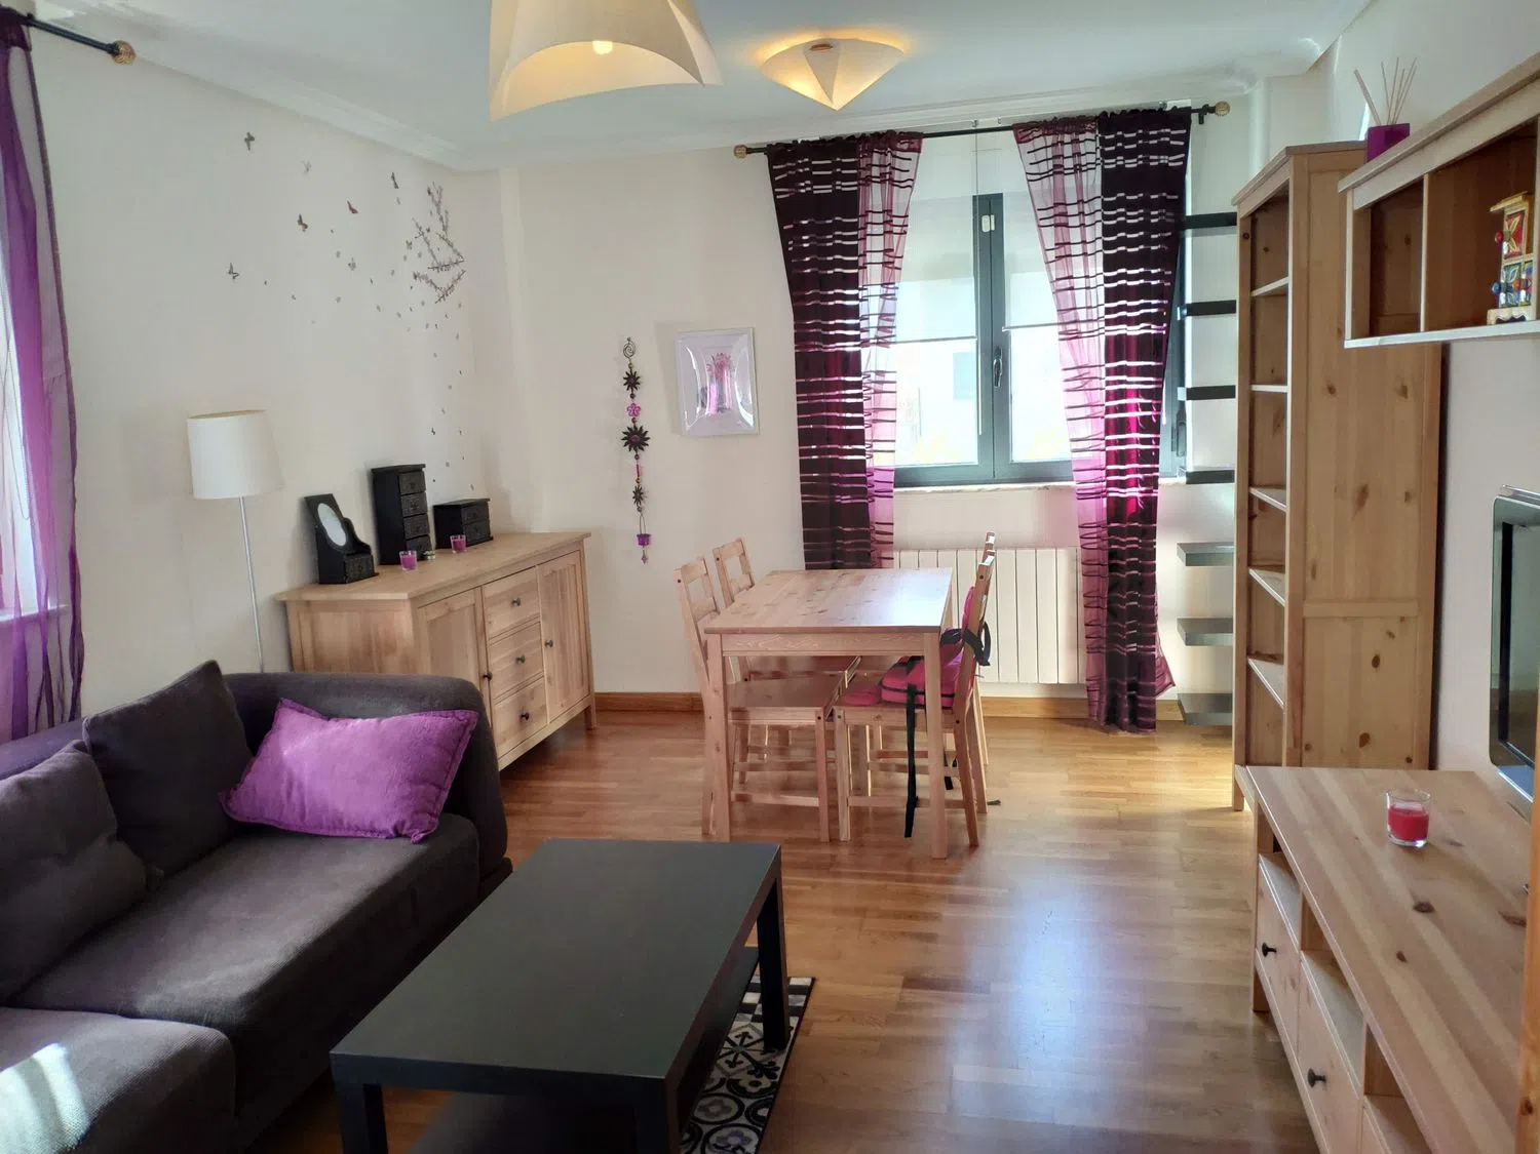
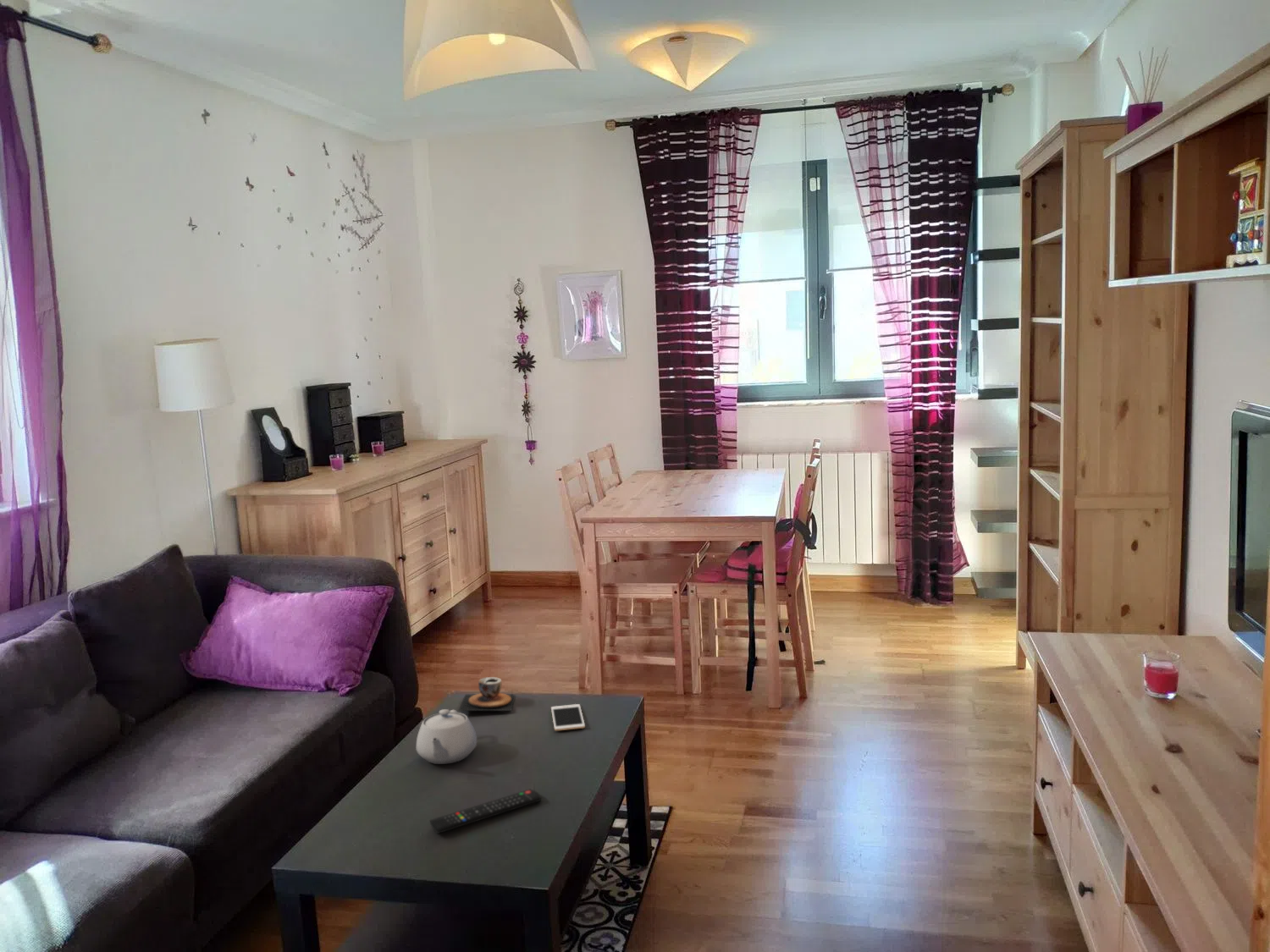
+ teapot [415,708,478,765]
+ teacup [457,676,516,712]
+ cell phone [550,703,586,731]
+ remote control [429,789,542,834]
